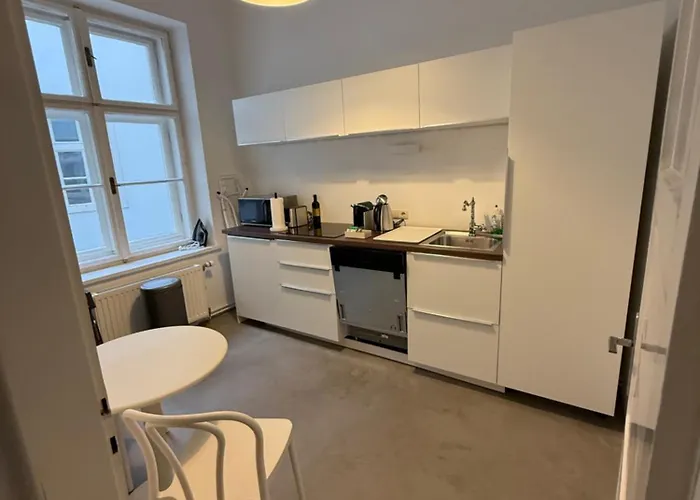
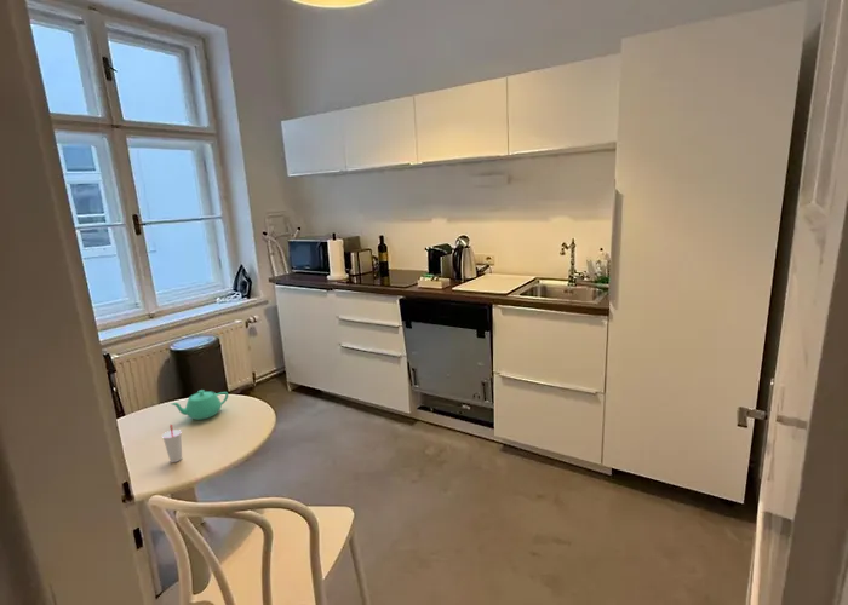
+ cup [161,424,183,463]
+ teapot [171,388,229,421]
